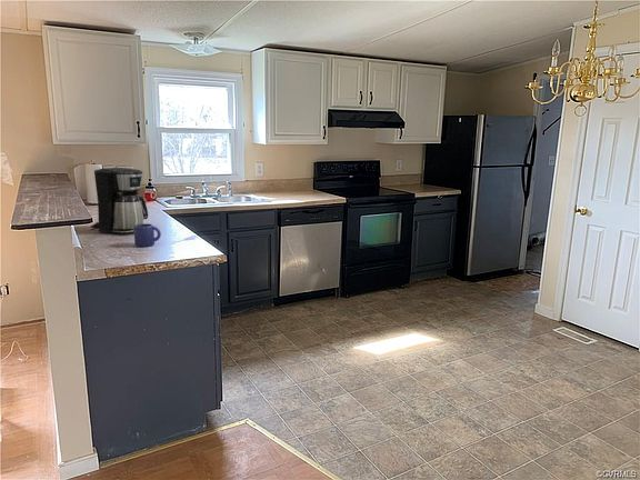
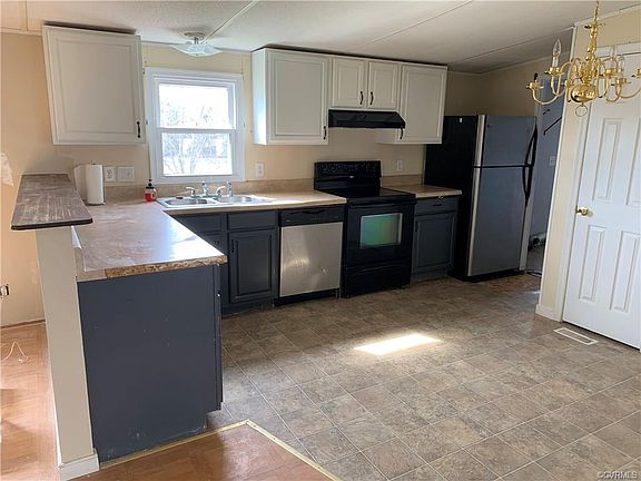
- mug [133,222,162,248]
- coffee maker [89,167,149,236]
